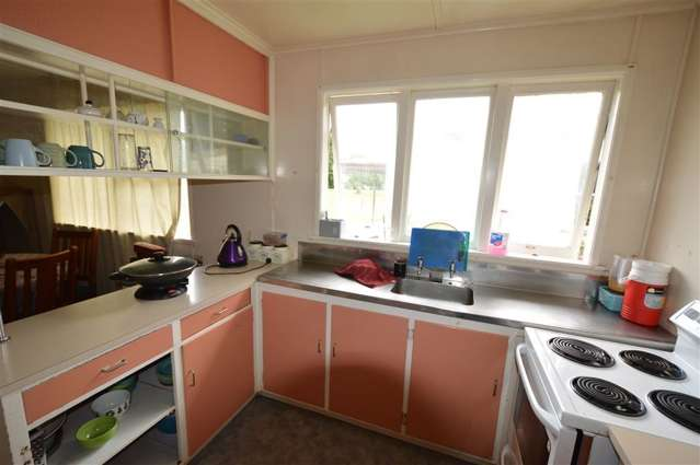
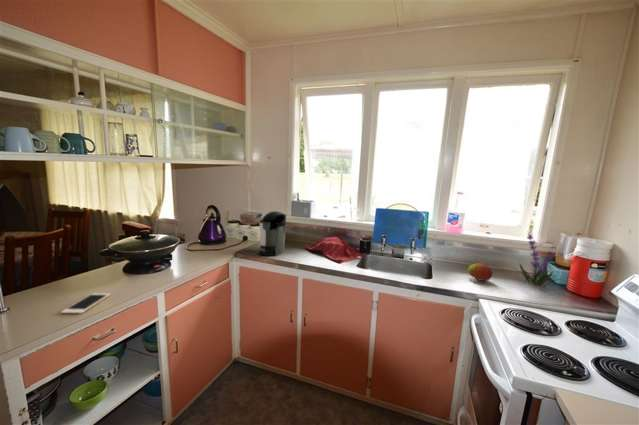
+ plant [512,232,562,288]
+ fruit [467,262,494,282]
+ cell phone [60,292,111,314]
+ coffee maker [257,210,287,257]
